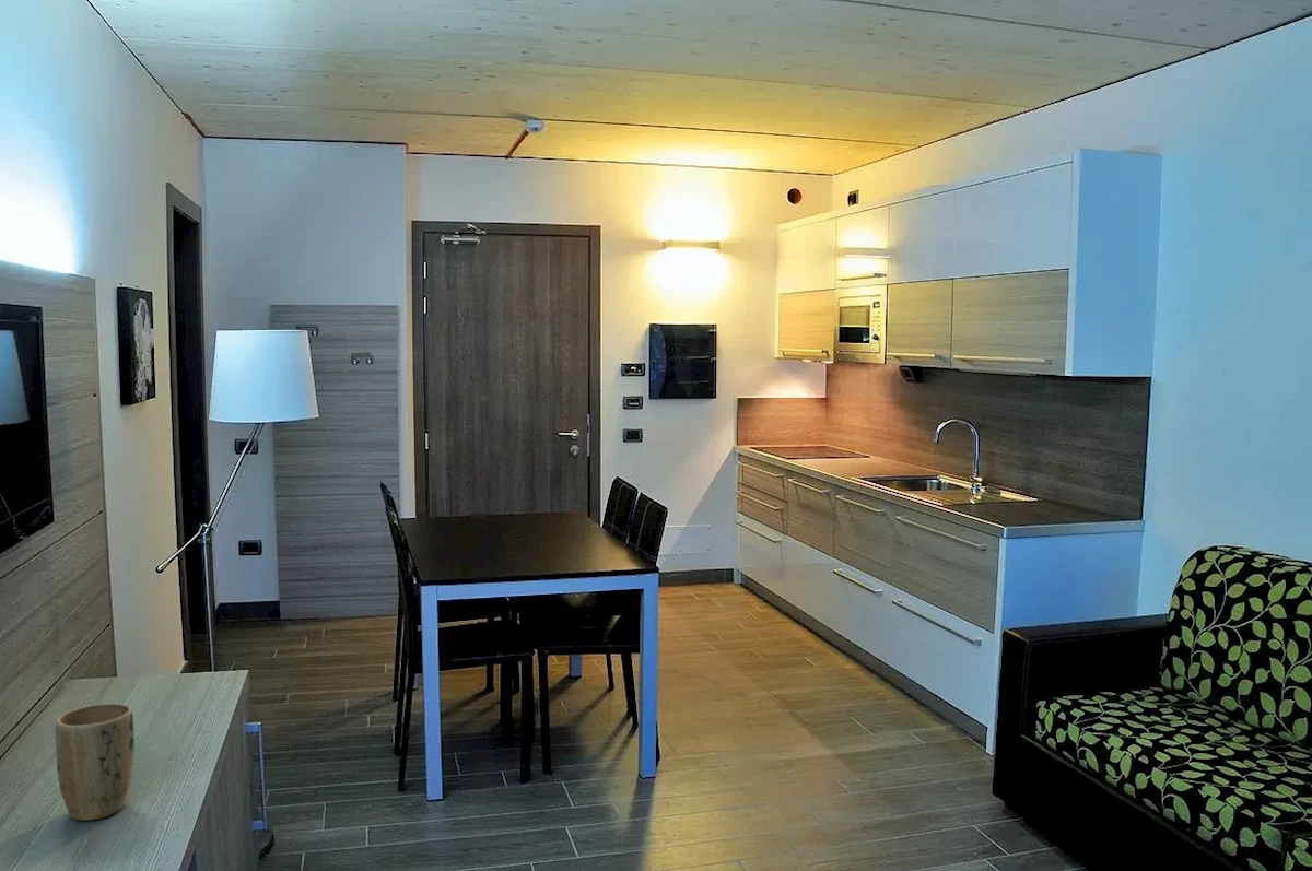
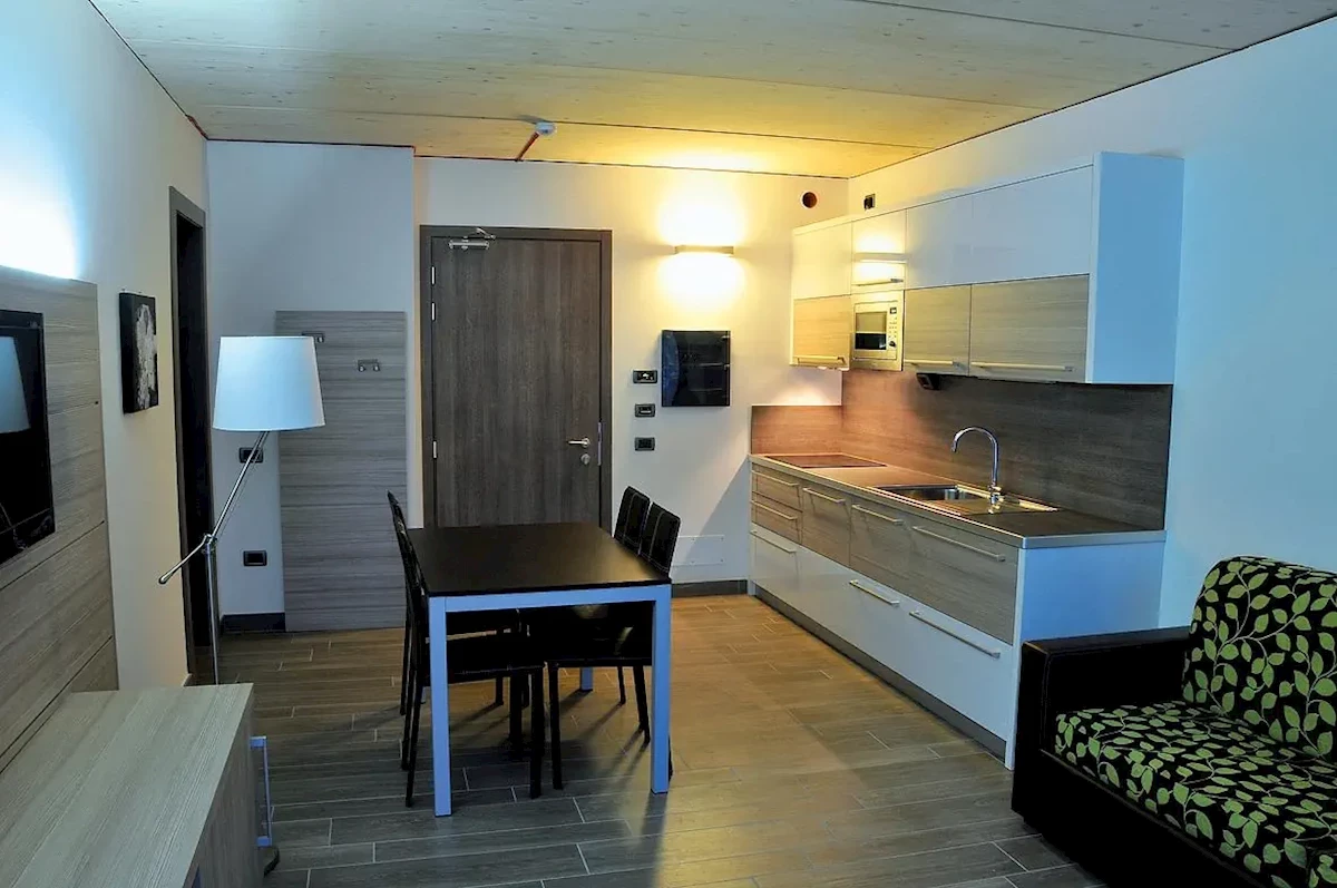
- plant pot [55,702,136,822]
